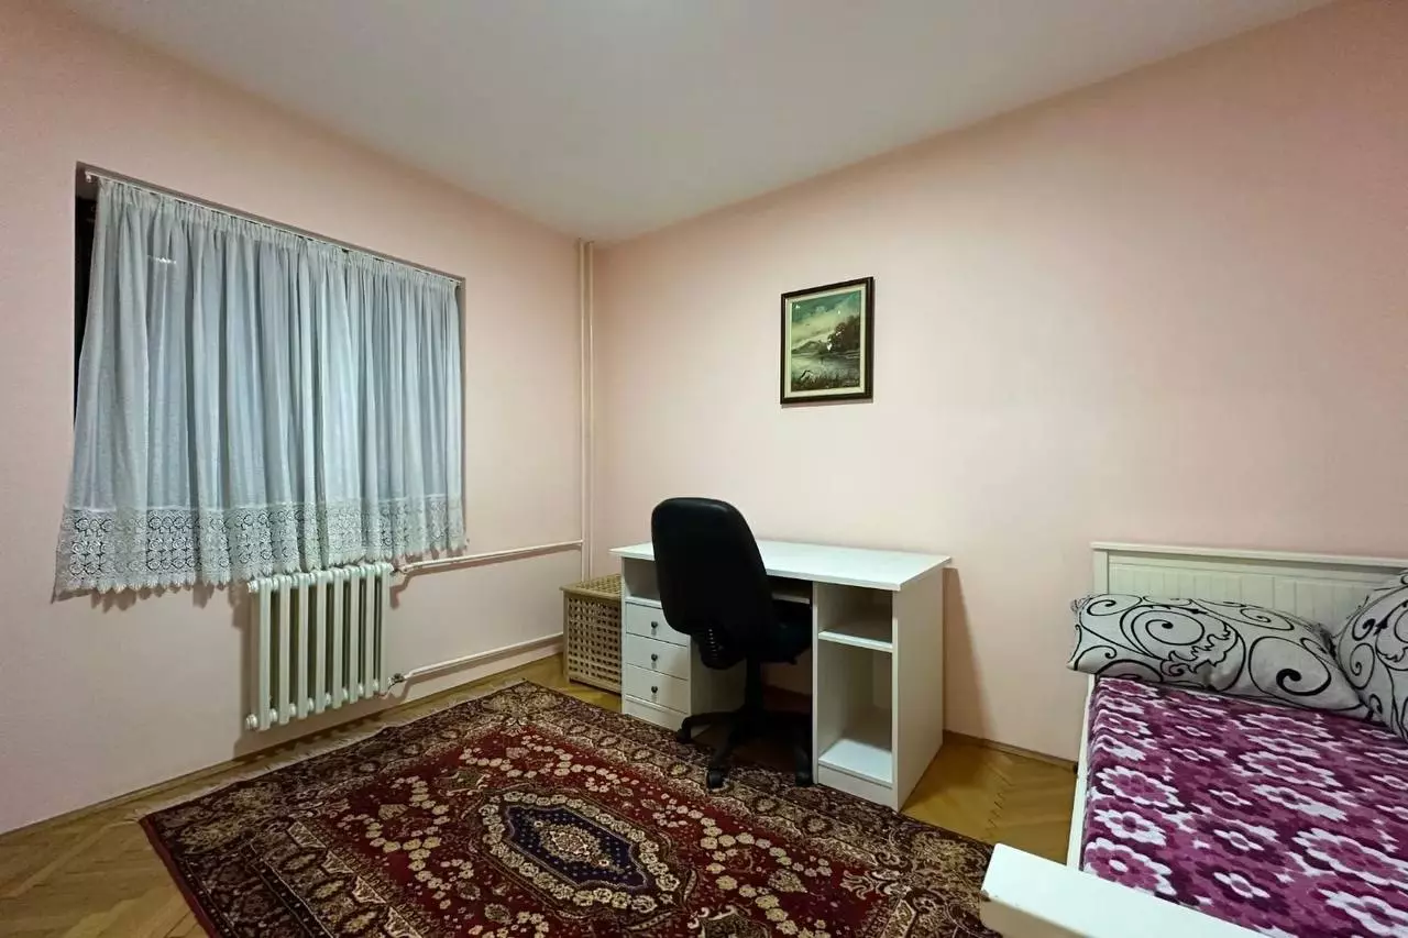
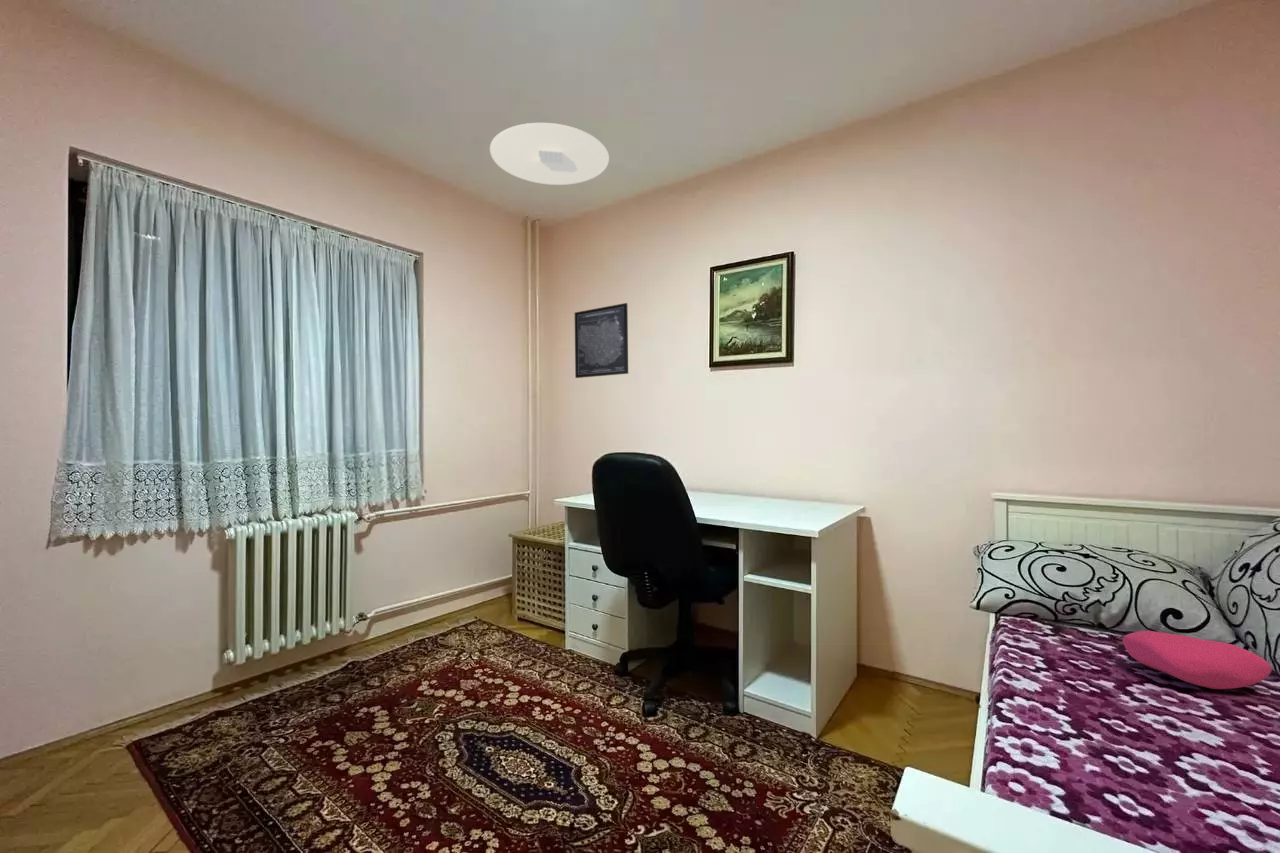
+ wall art [574,302,629,379]
+ cushion [1122,630,1272,690]
+ ceiling light [489,122,610,186]
